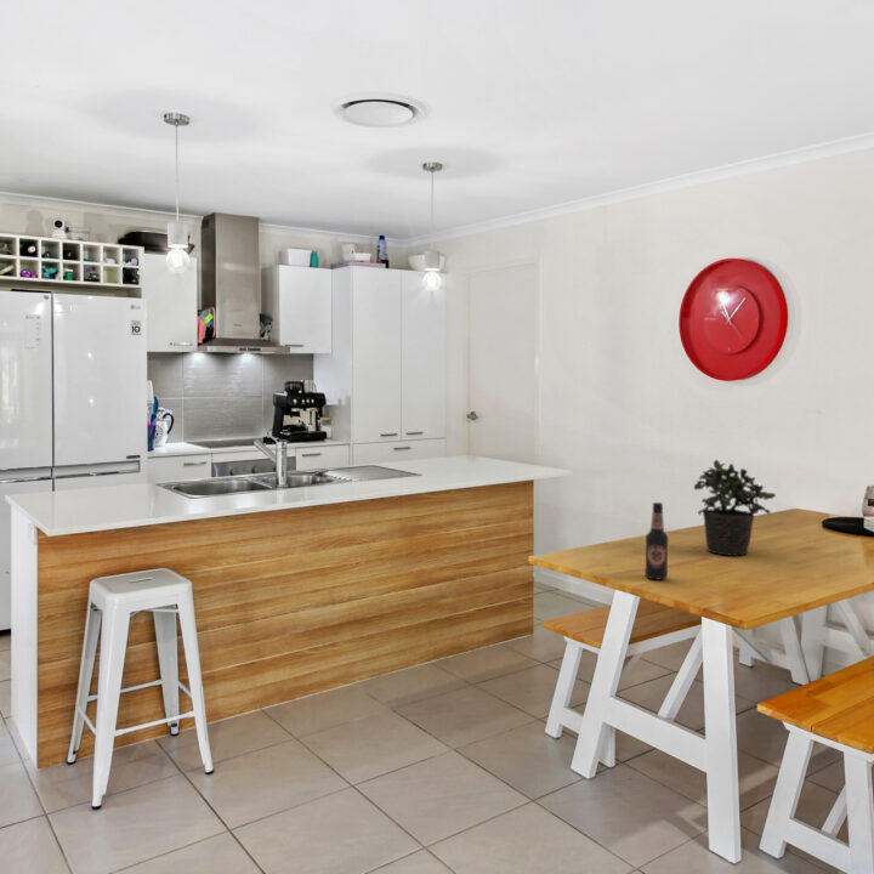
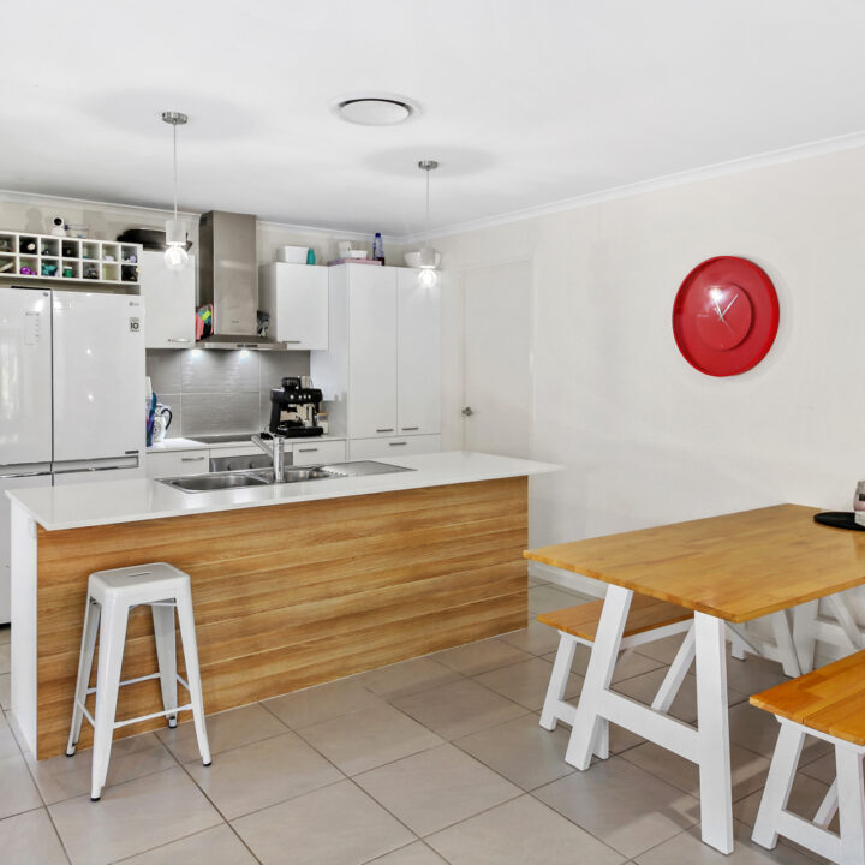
- potted plant [693,459,777,557]
- bottle [643,501,670,580]
